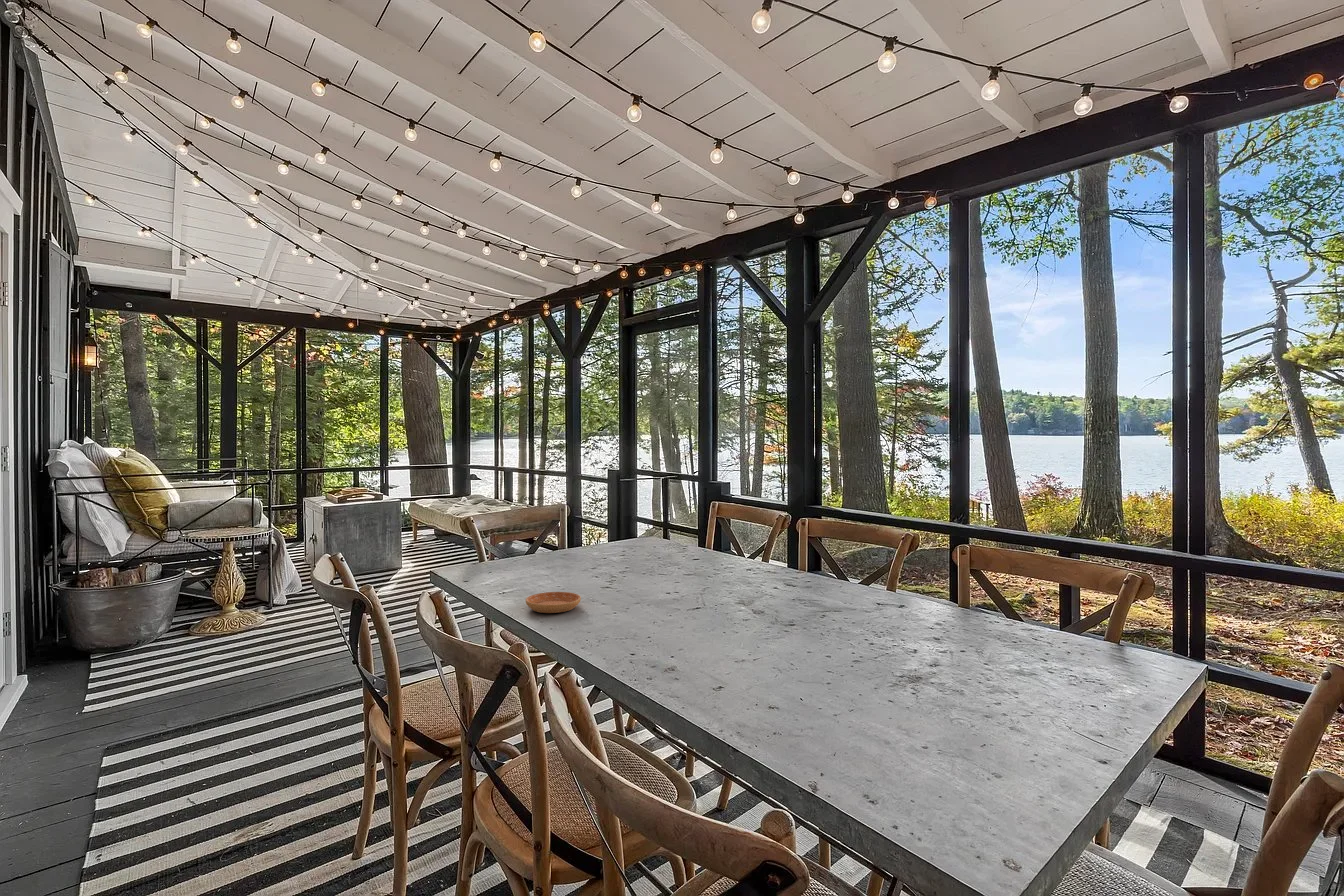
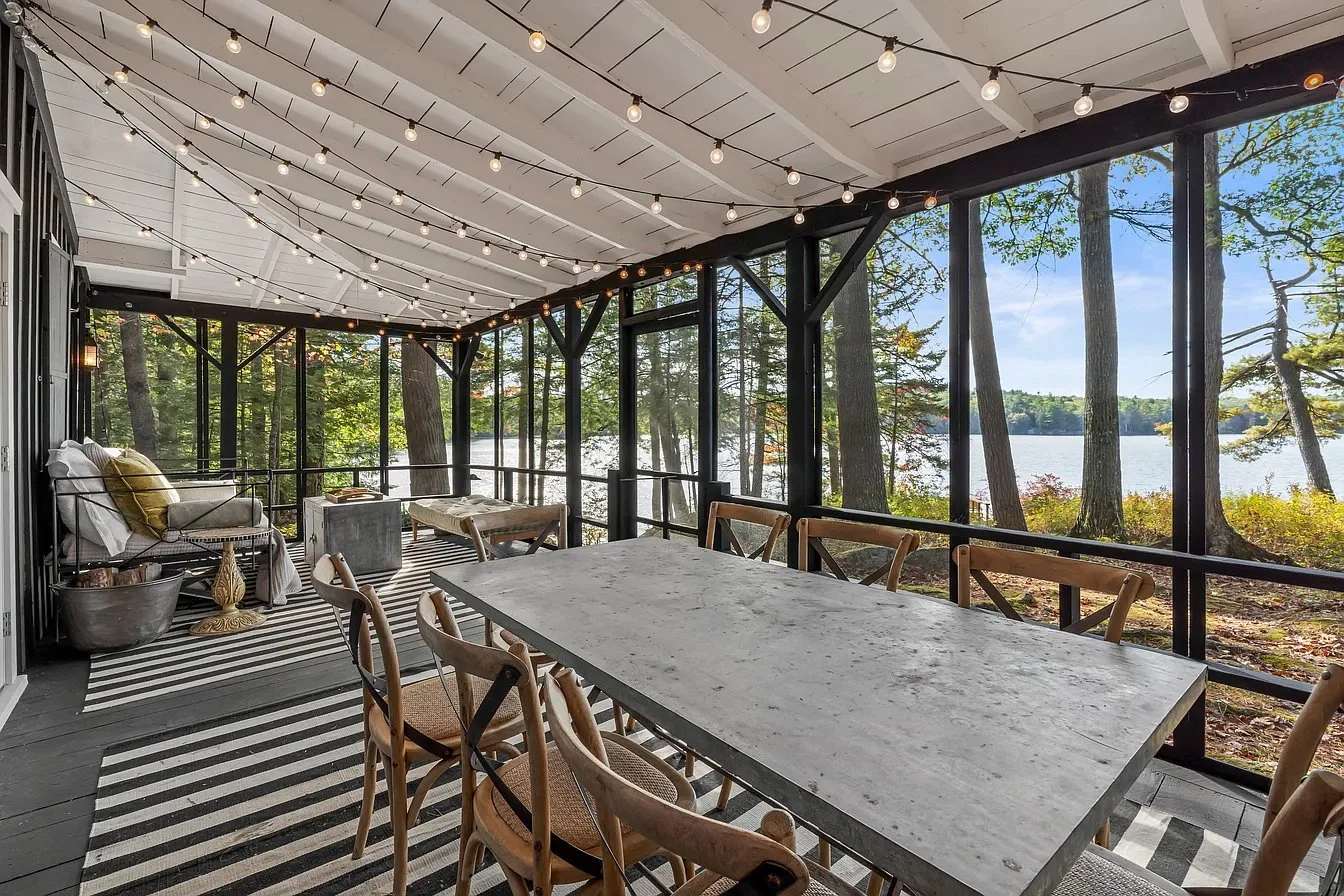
- saucer [525,591,582,614]
